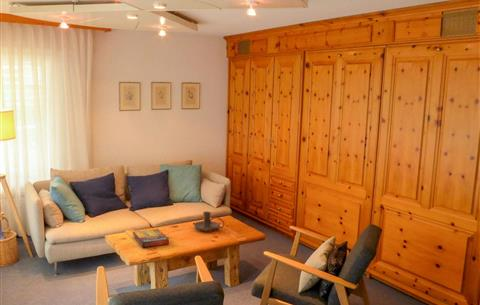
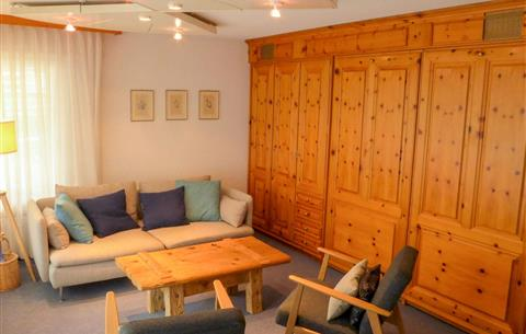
- game compilation box [132,228,170,248]
- candle holder [193,211,225,232]
